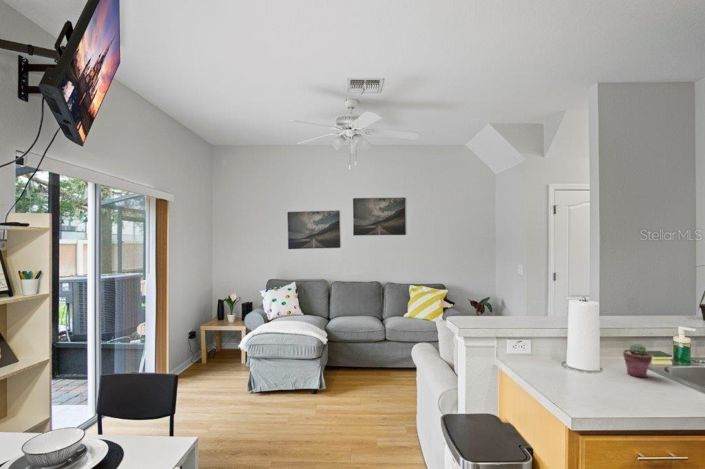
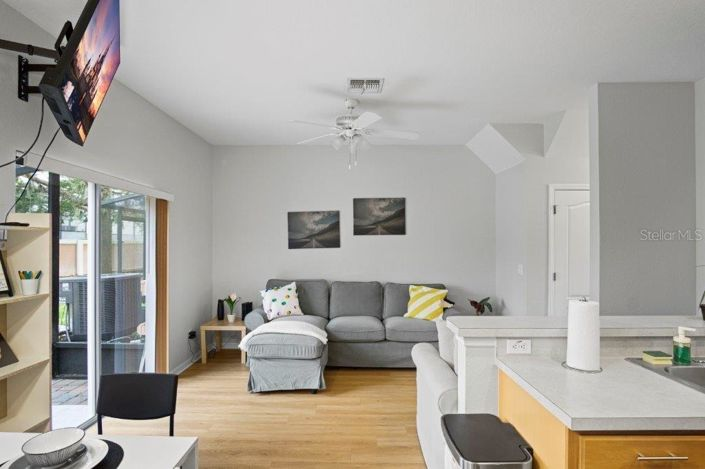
- potted succulent [622,343,653,378]
